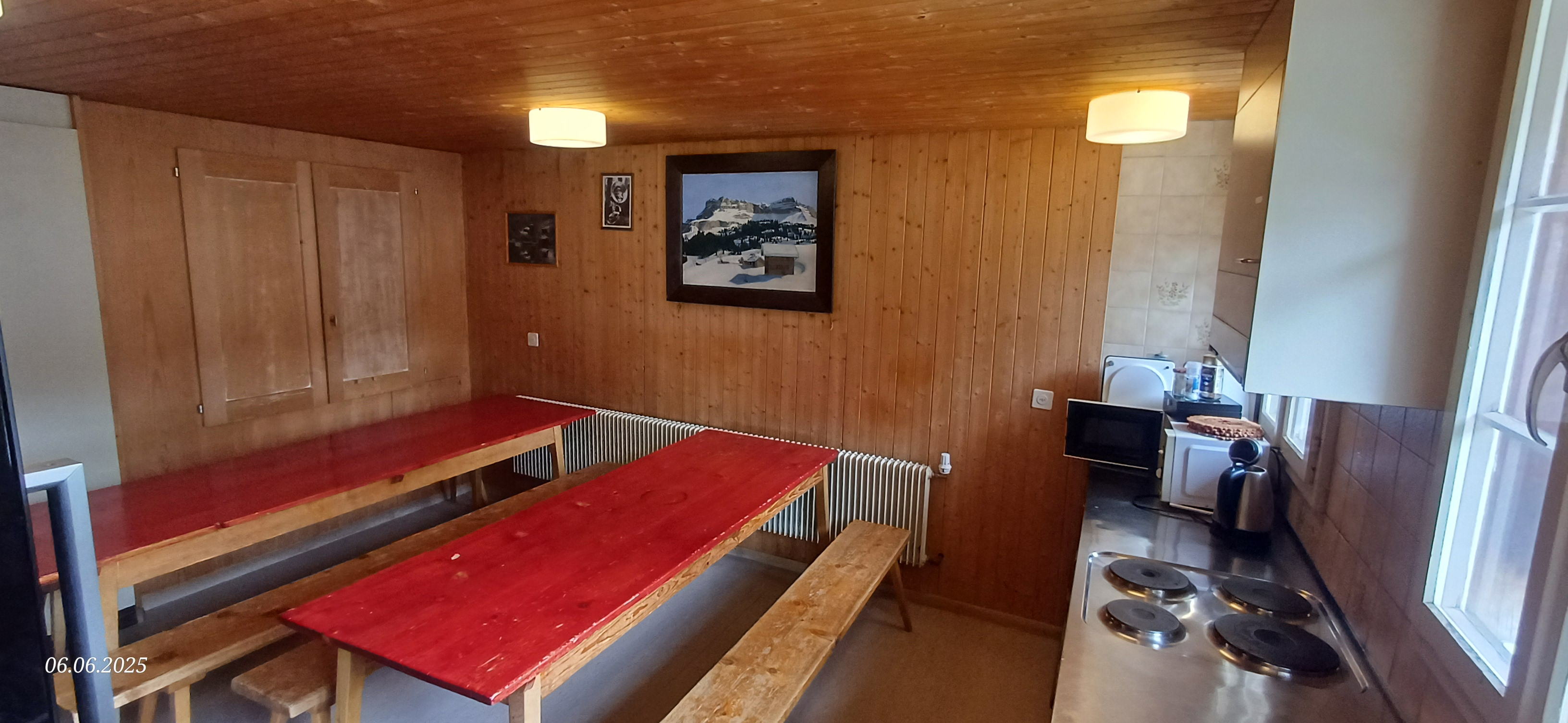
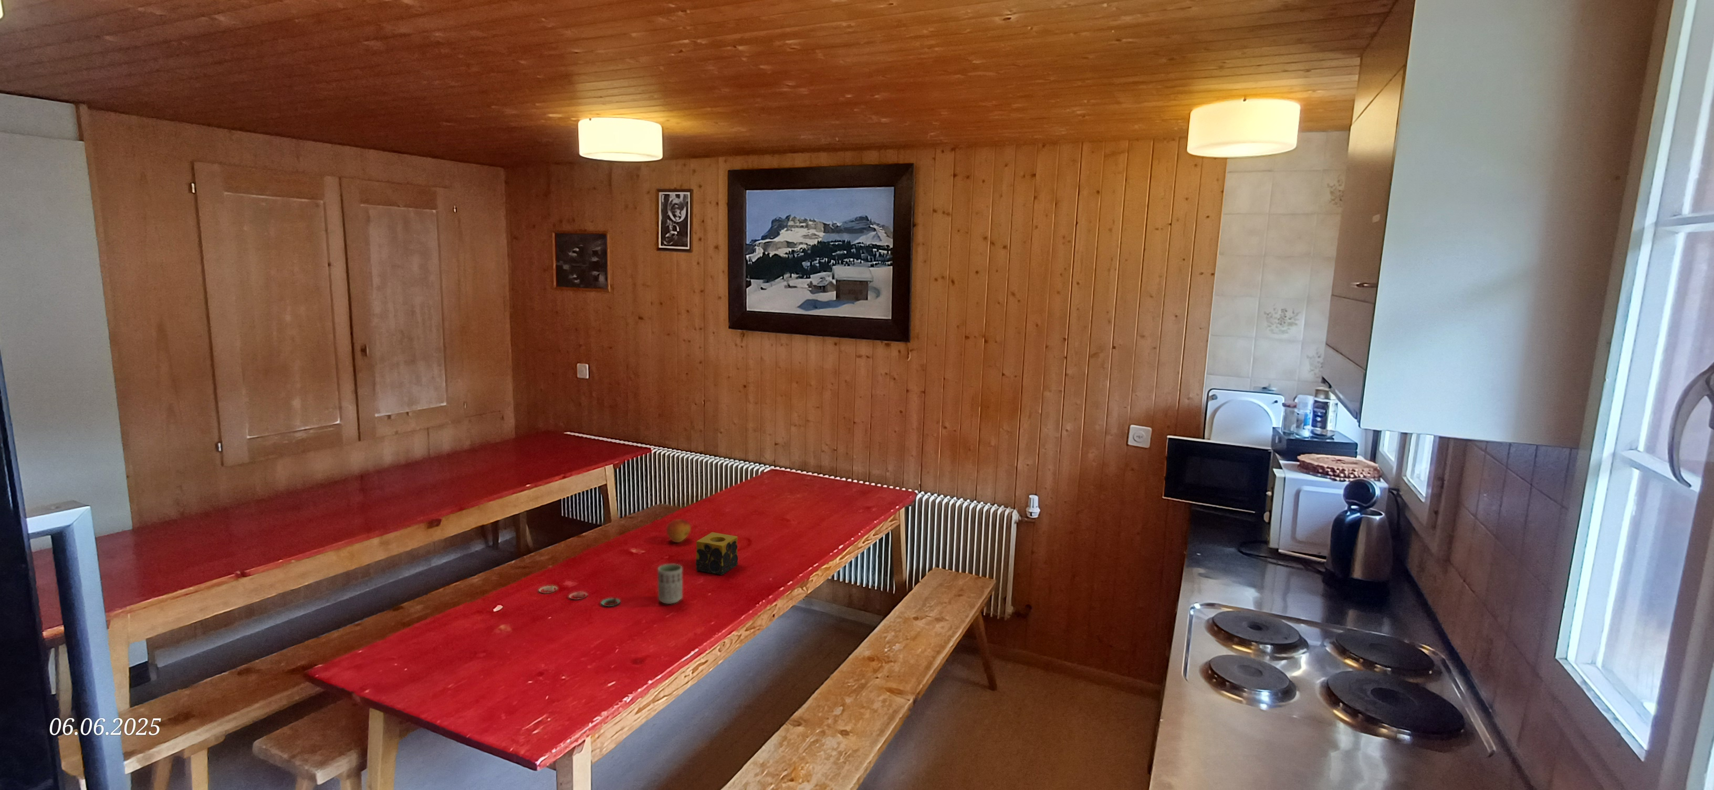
+ cup [657,564,683,604]
+ fruit [666,518,692,543]
+ plate [538,585,621,606]
+ candle [695,531,738,575]
